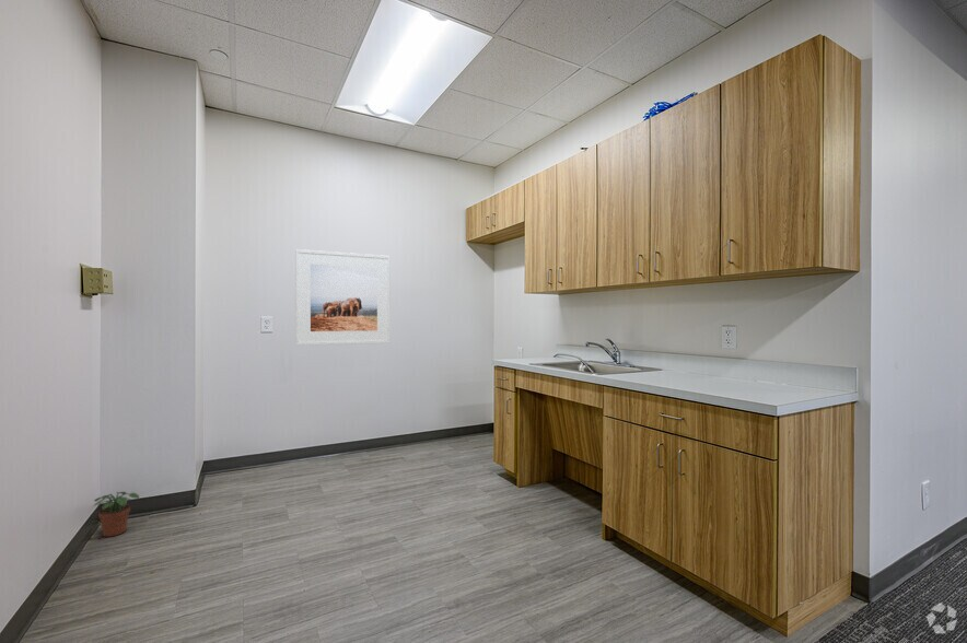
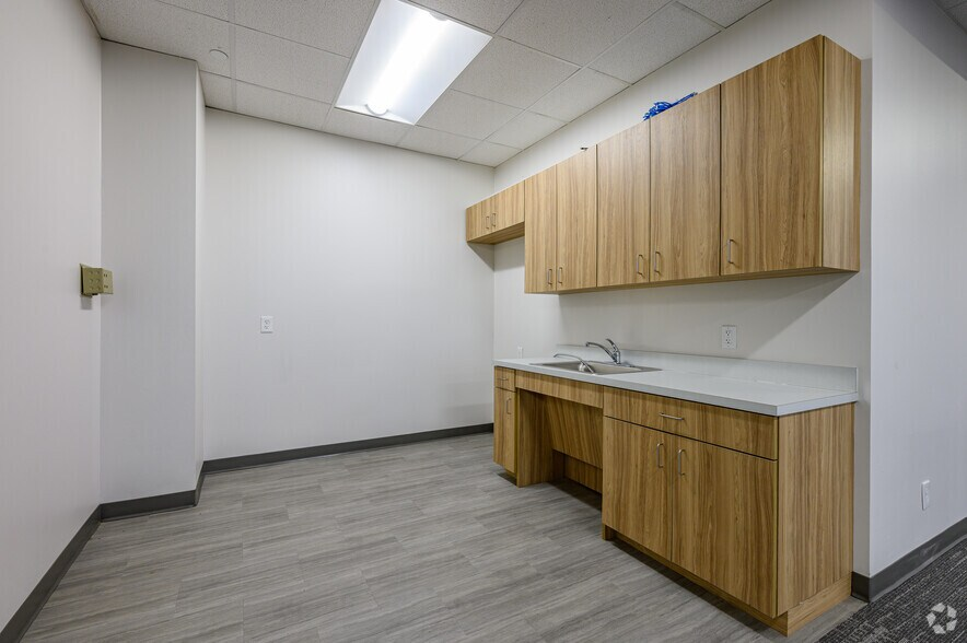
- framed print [294,248,392,347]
- potted plant [93,491,140,538]
